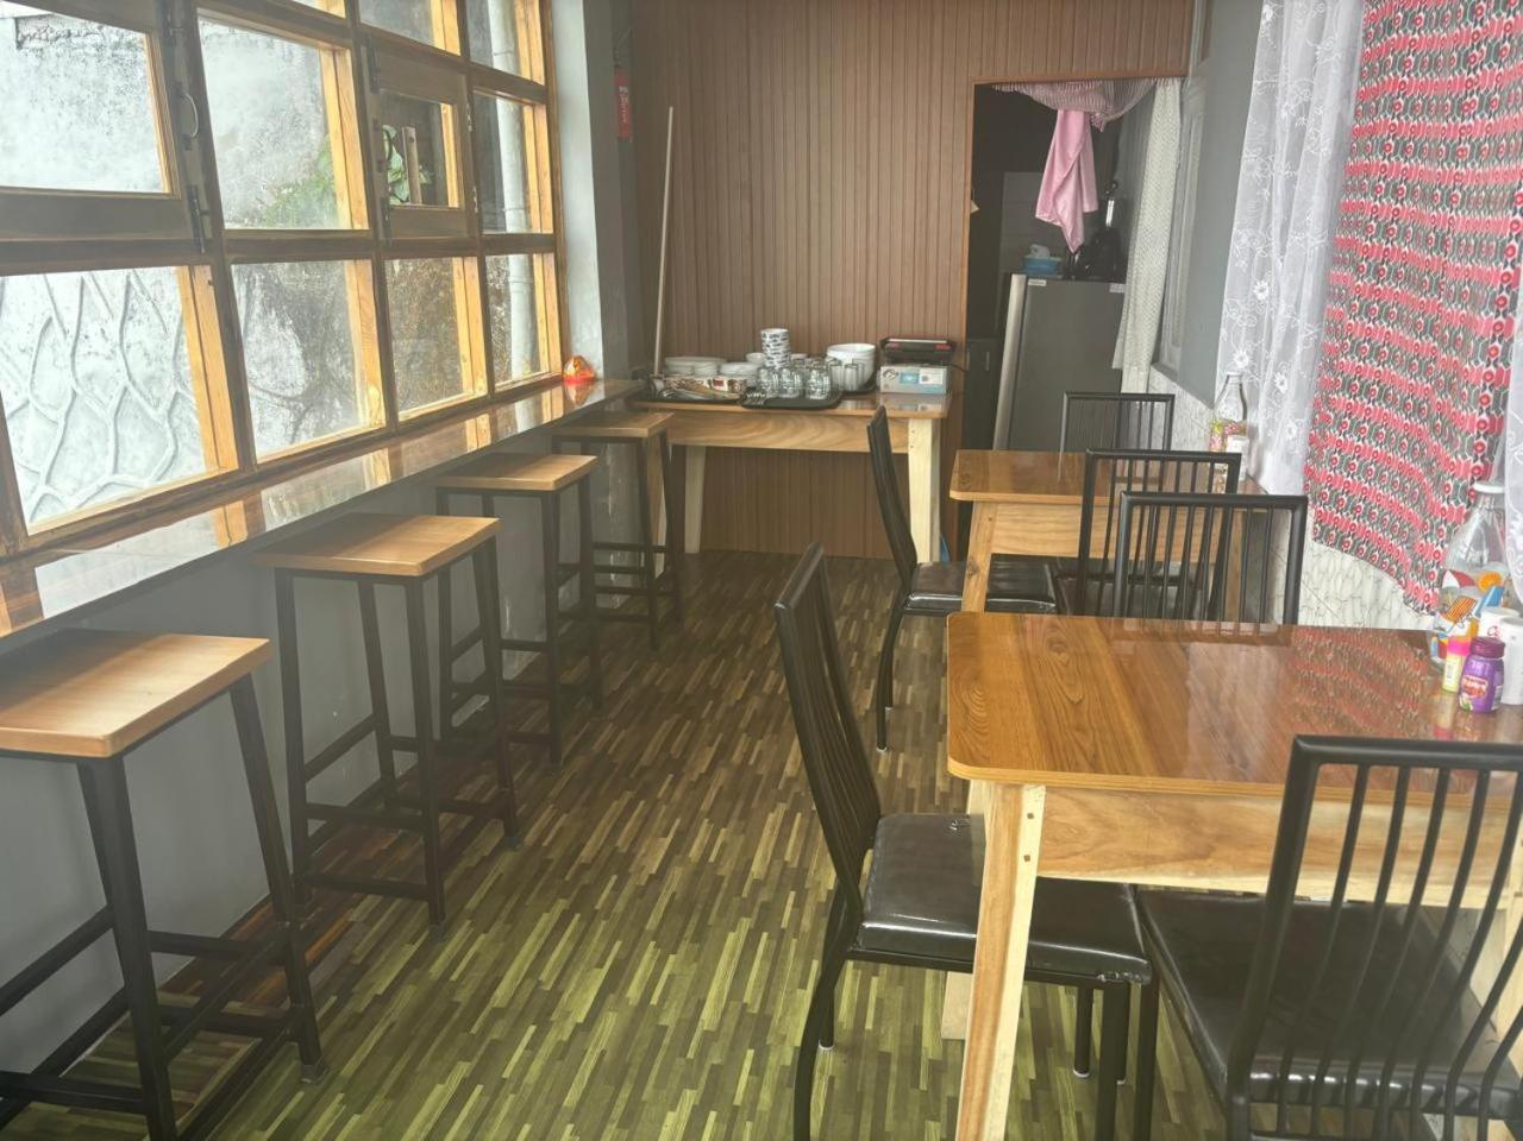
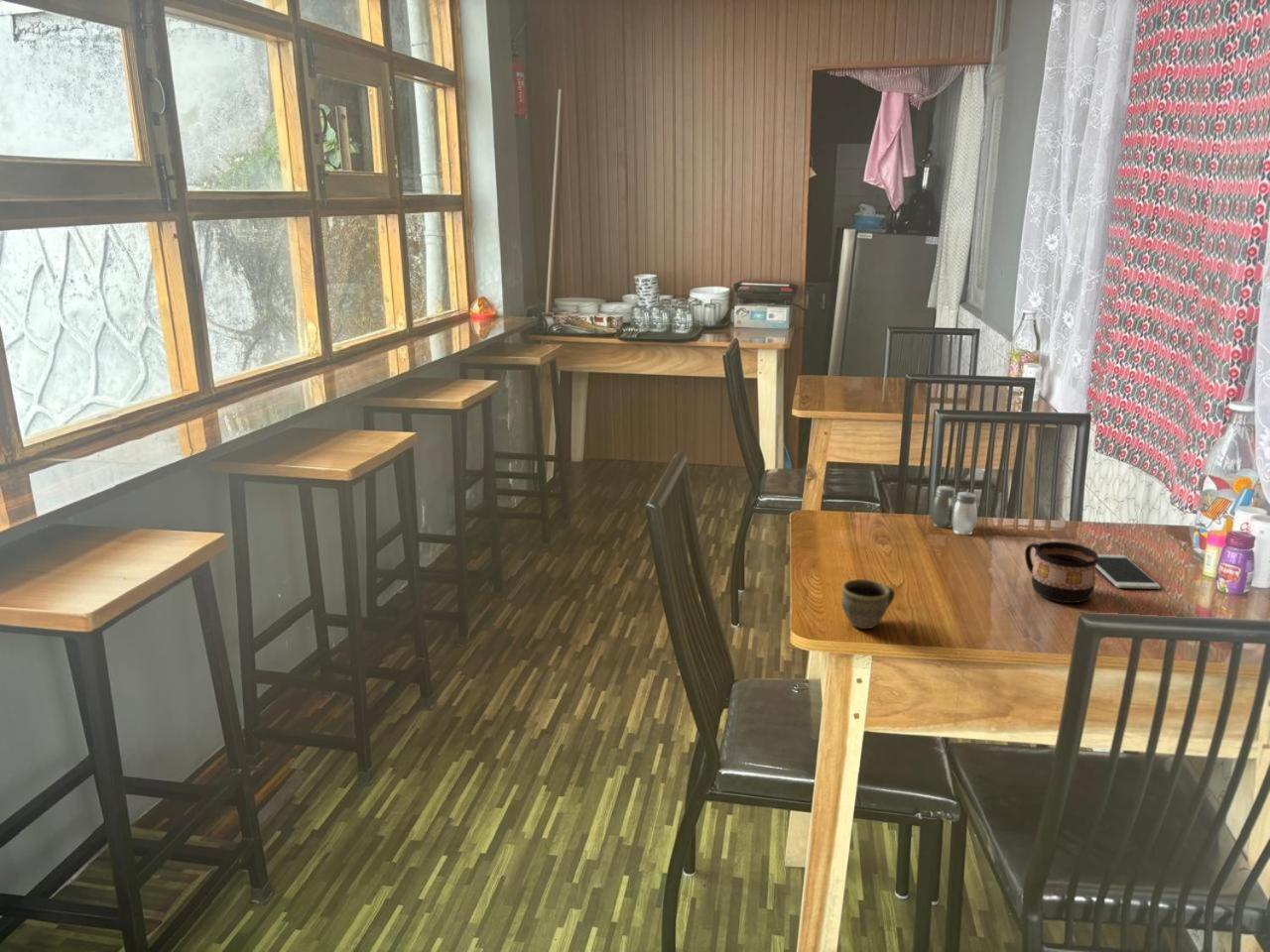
+ salt and pepper shaker [931,485,978,535]
+ smartphone [1095,553,1162,590]
+ cup [1024,540,1098,604]
+ cup [840,578,896,630]
